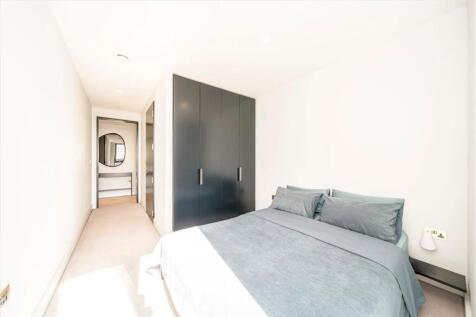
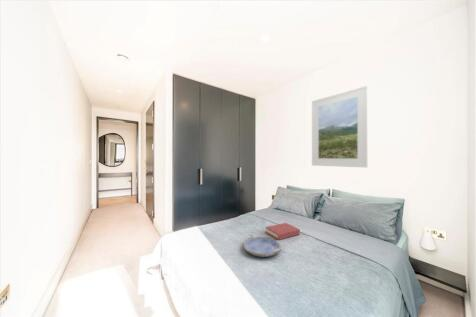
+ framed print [311,85,369,169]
+ serving tray [242,234,282,258]
+ hardback book [265,222,301,241]
